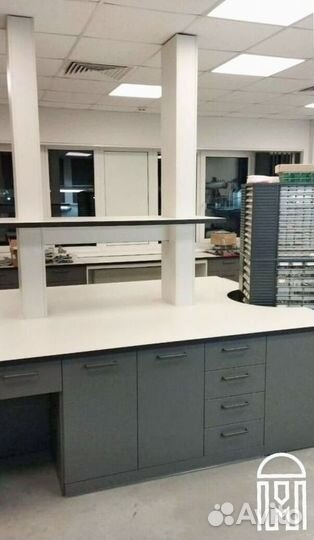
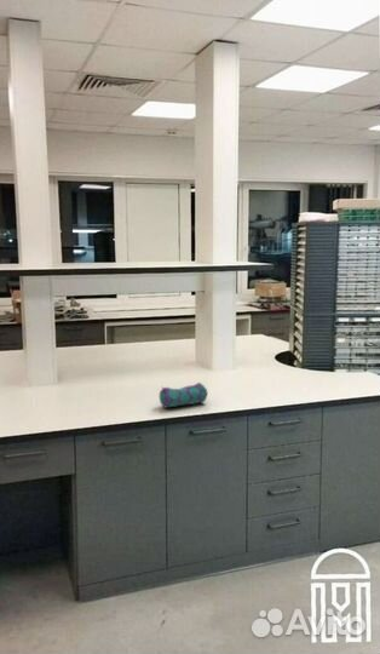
+ pencil case [159,382,208,409]
